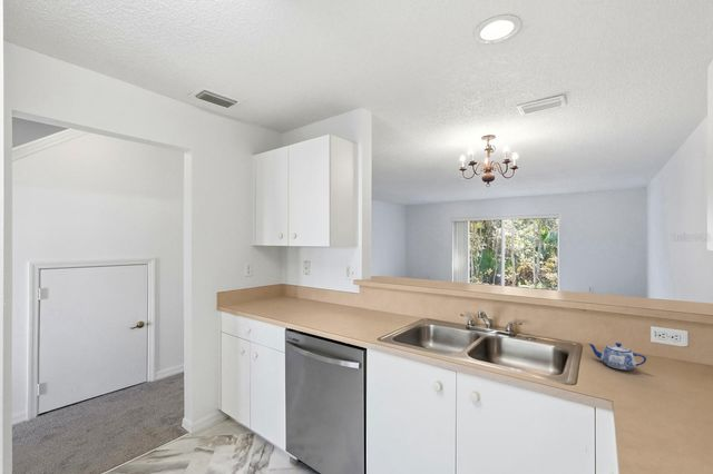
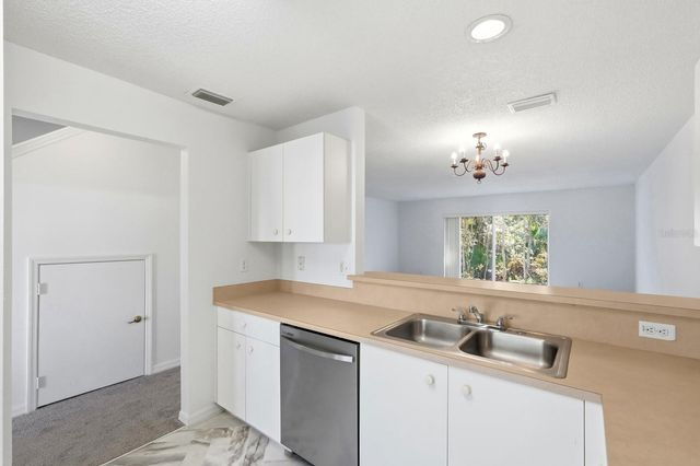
- teapot [588,342,647,371]
